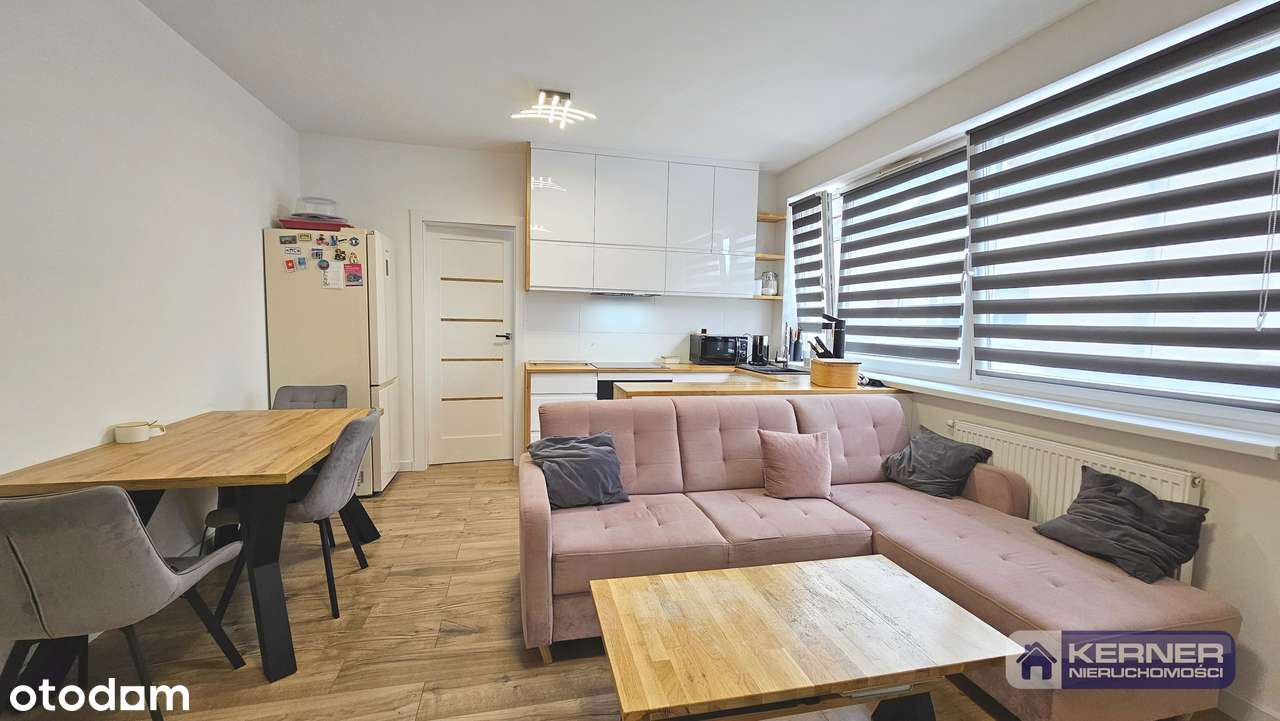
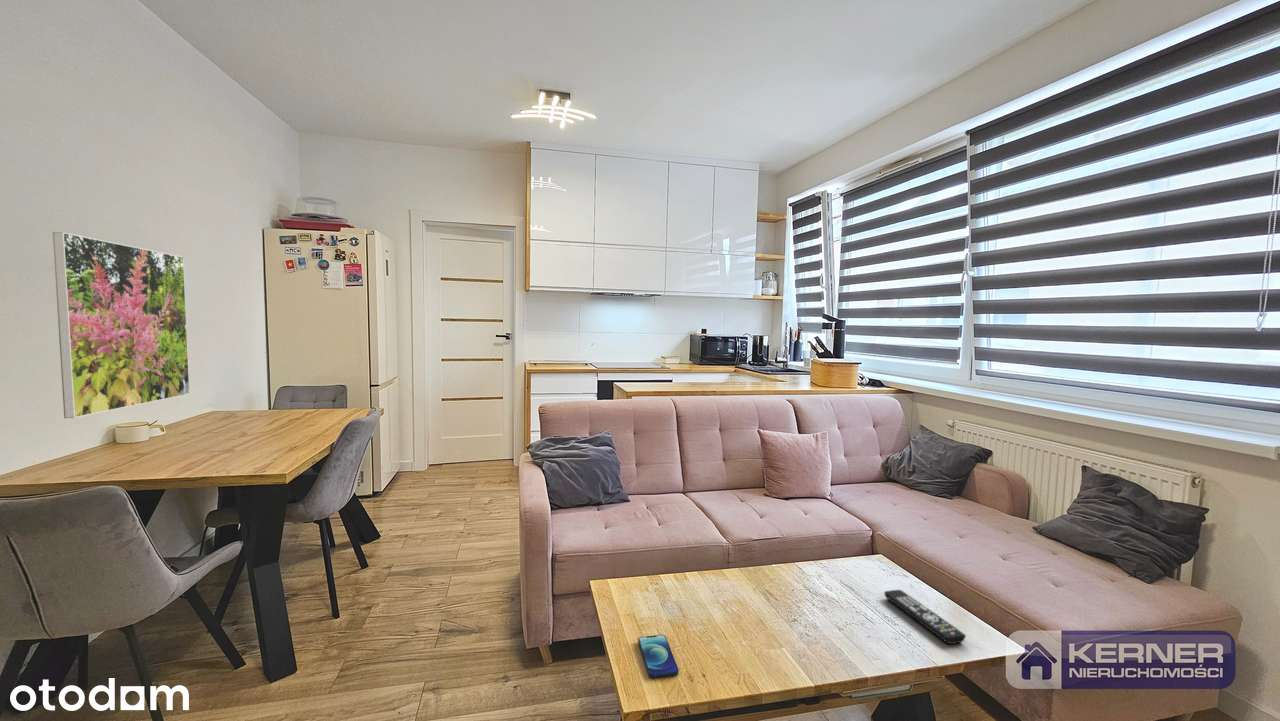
+ smartphone [637,634,680,679]
+ remote control [883,589,967,645]
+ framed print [52,231,191,419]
